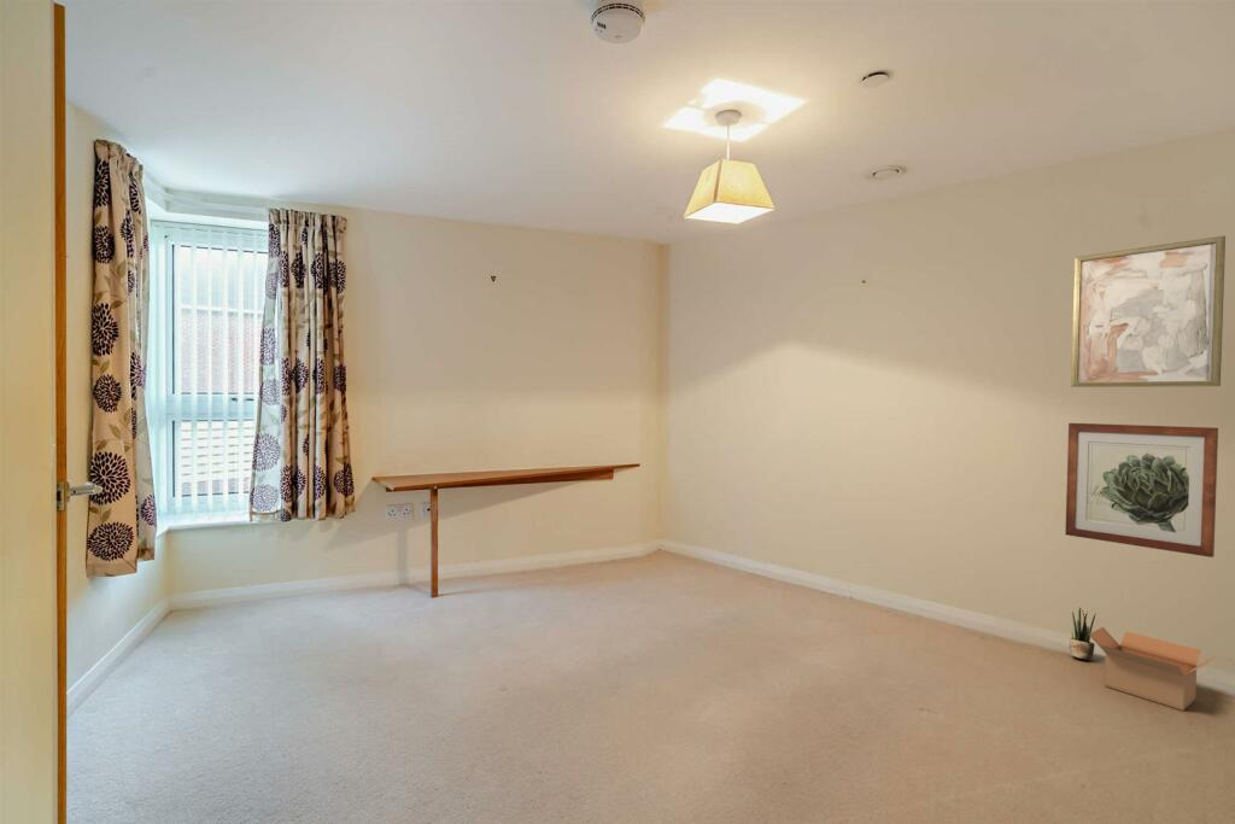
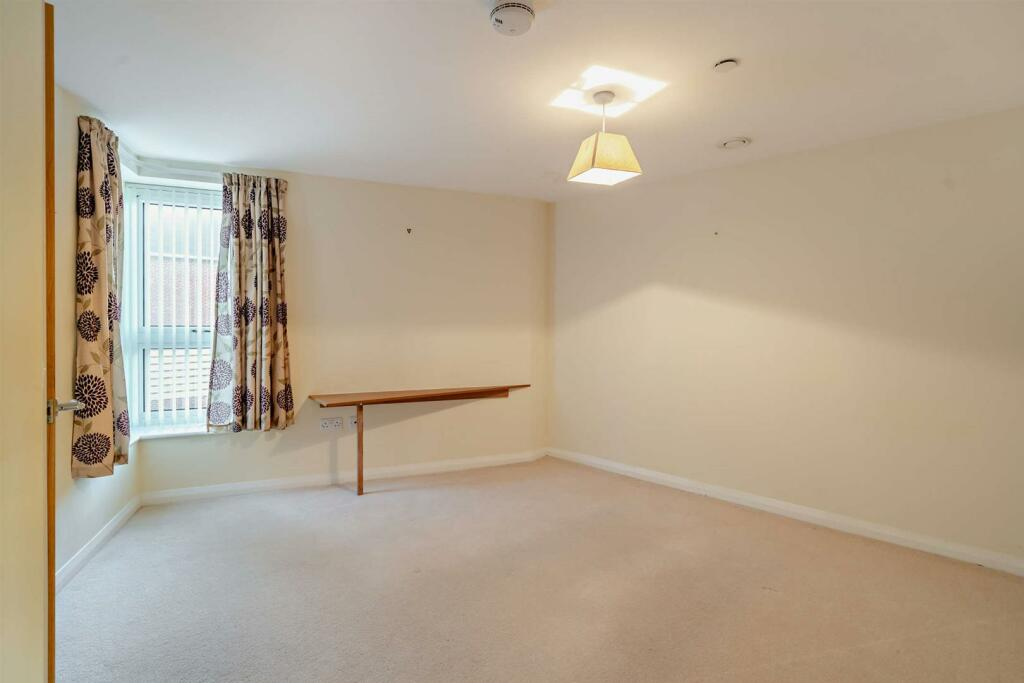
- wall art [1064,422,1219,559]
- wall art [1070,235,1227,388]
- potted plant [1069,607,1098,661]
- cardboard box [1089,626,1217,712]
